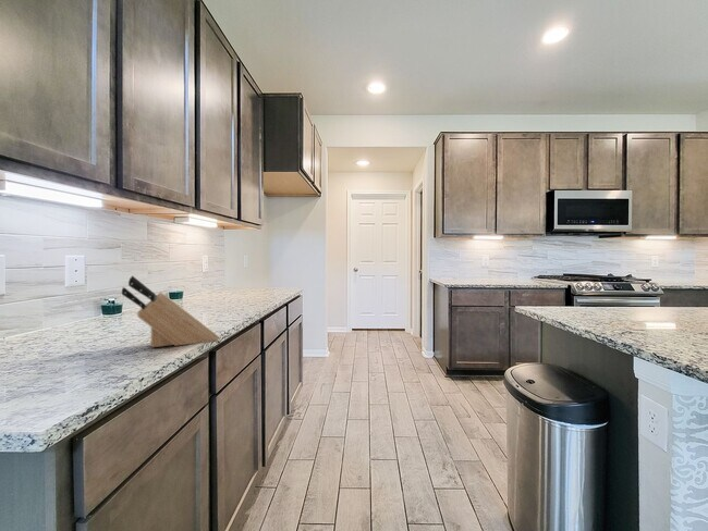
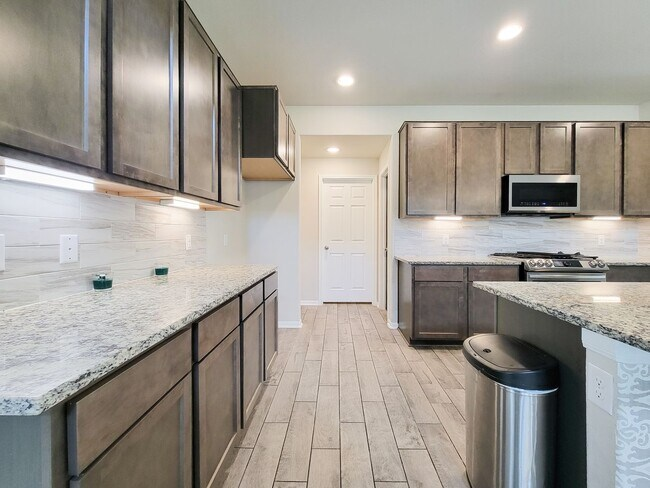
- knife block [121,275,221,348]
